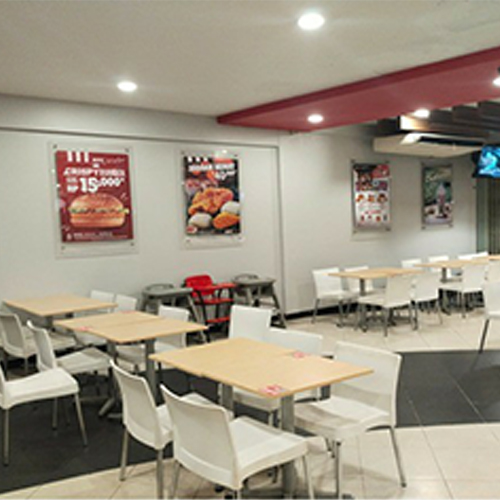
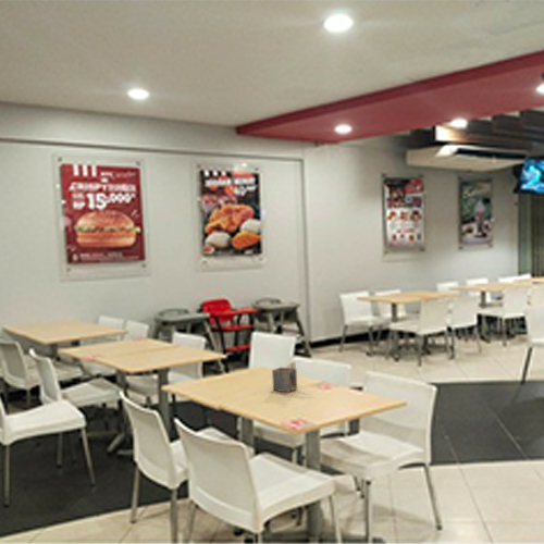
+ napkin holder [271,361,298,394]
